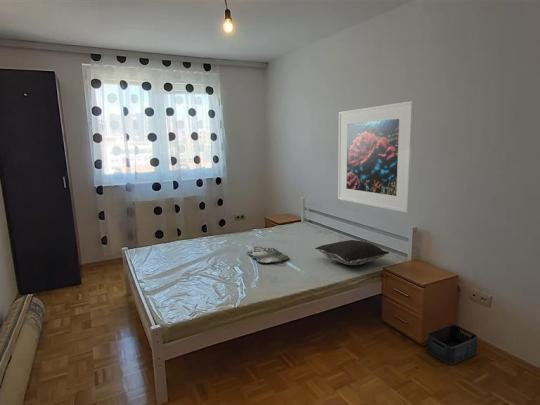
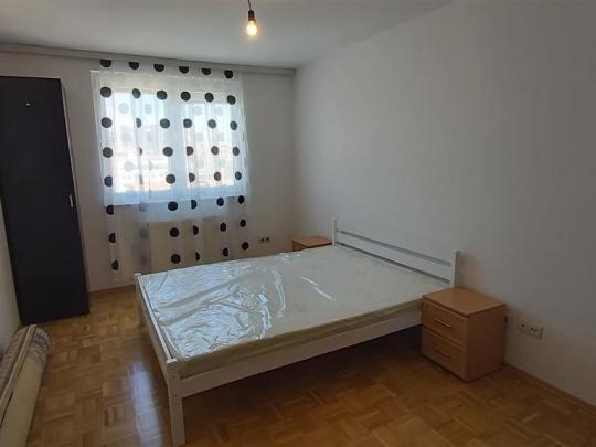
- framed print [337,100,415,214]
- serving tray [246,246,290,264]
- storage bin [427,324,478,366]
- pillow [314,239,390,266]
